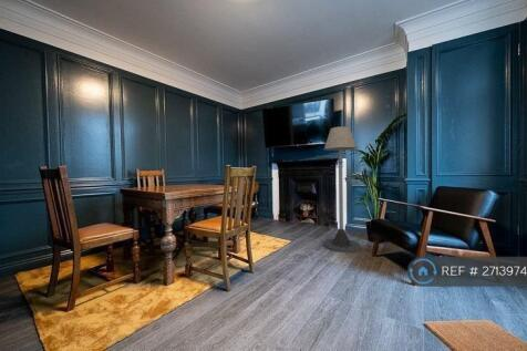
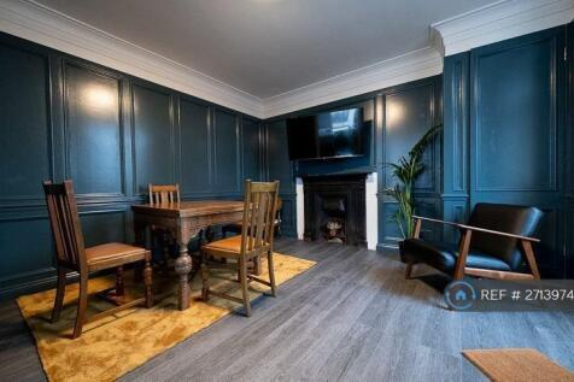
- floor lamp [322,125,362,254]
